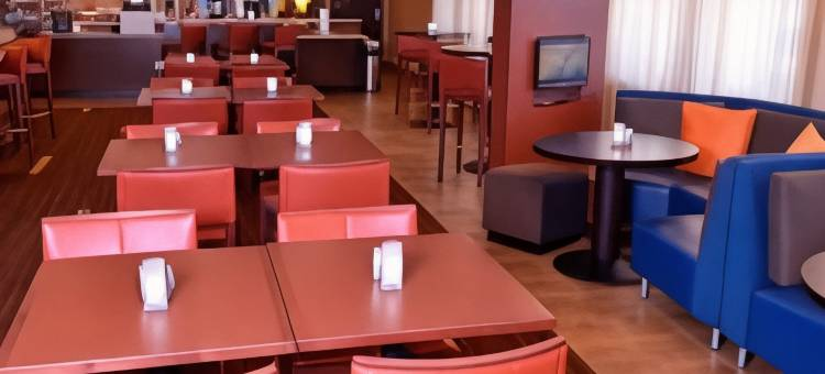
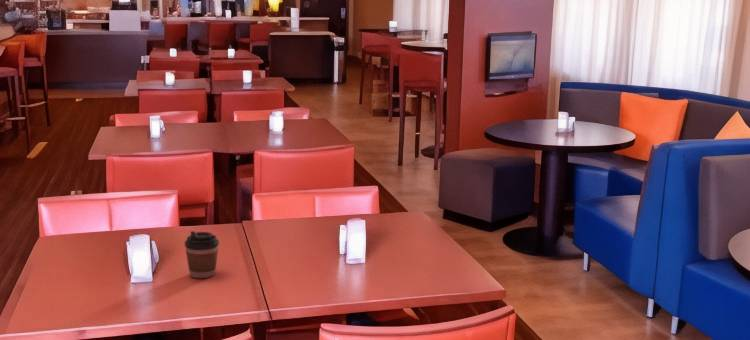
+ coffee cup [184,230,220,279]
